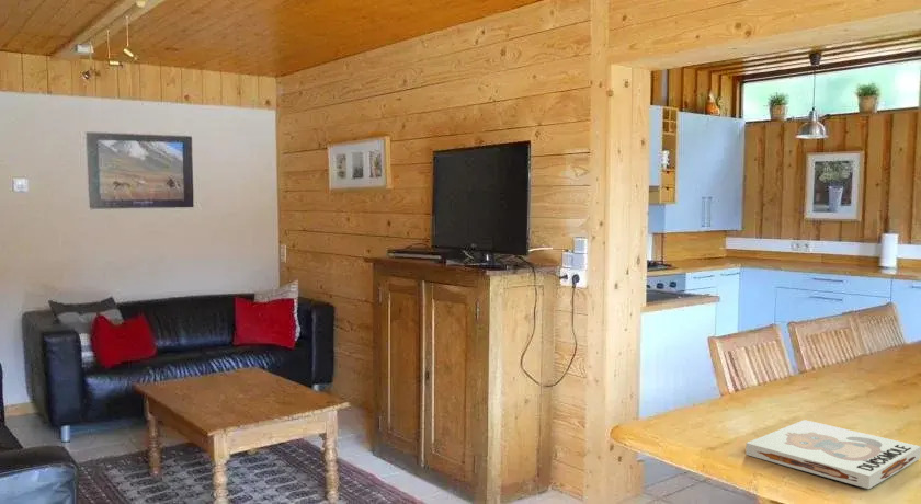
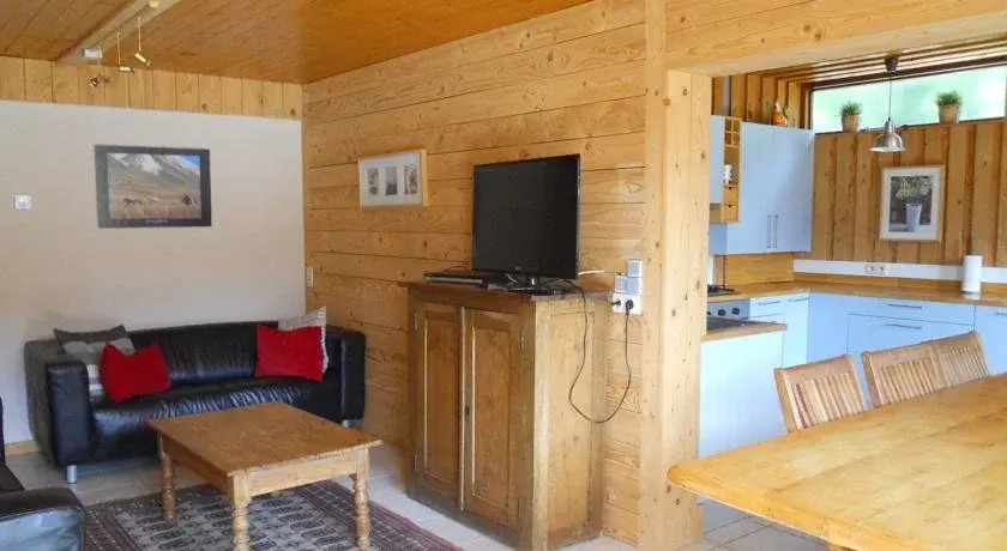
- board game [744,419,921,490]
